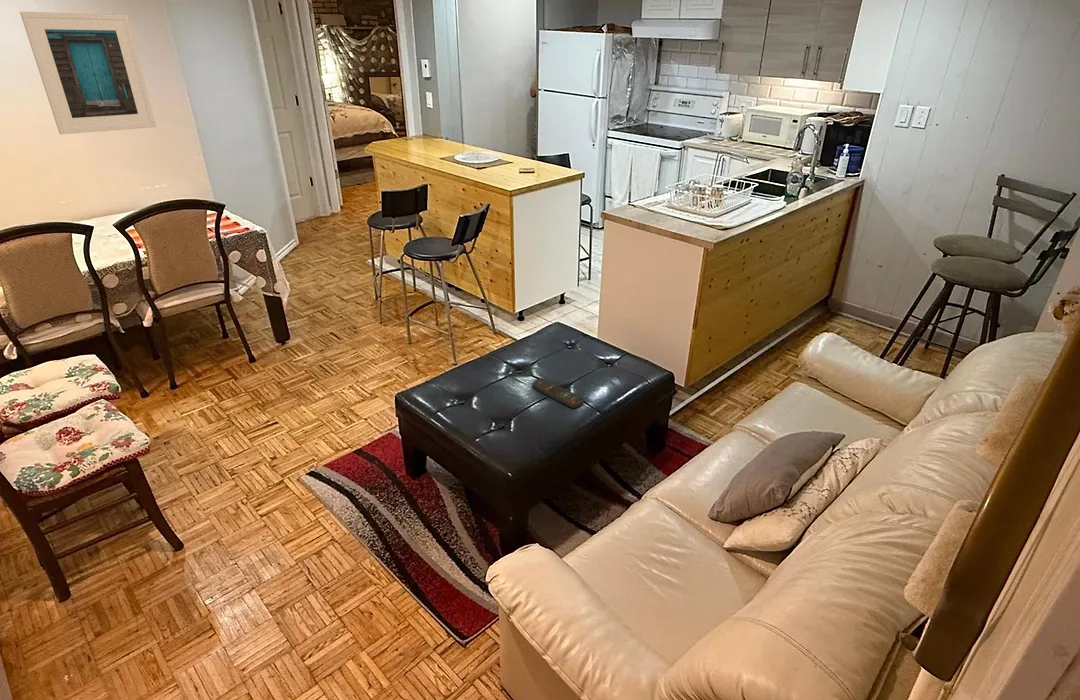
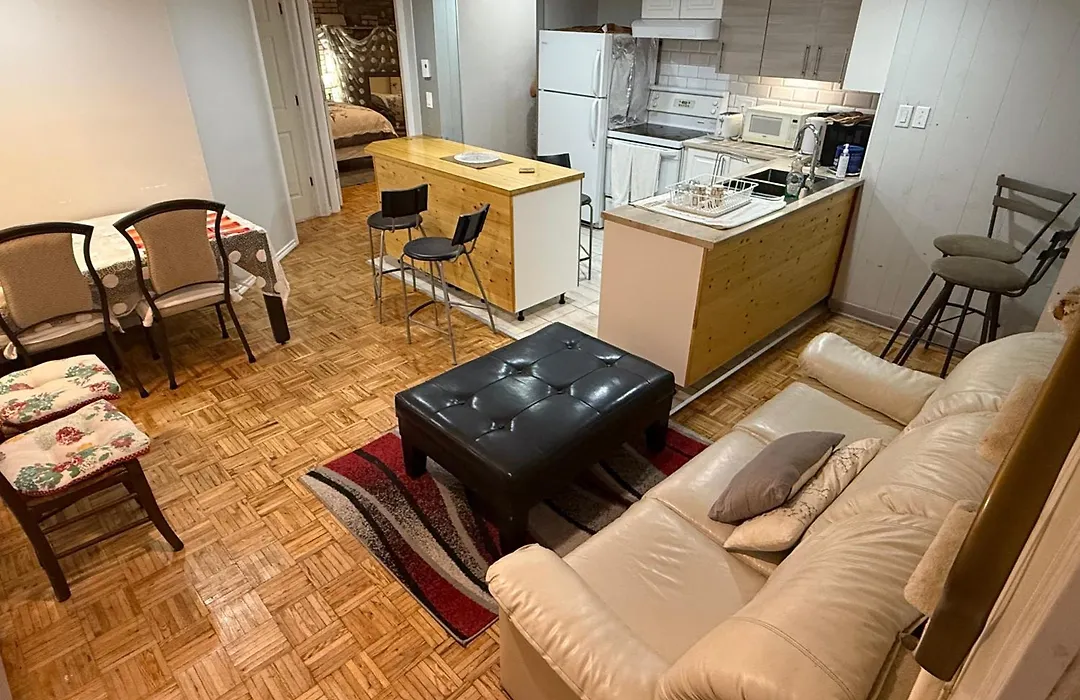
- remote control [531,378,585,409]
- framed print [19,11,157,135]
